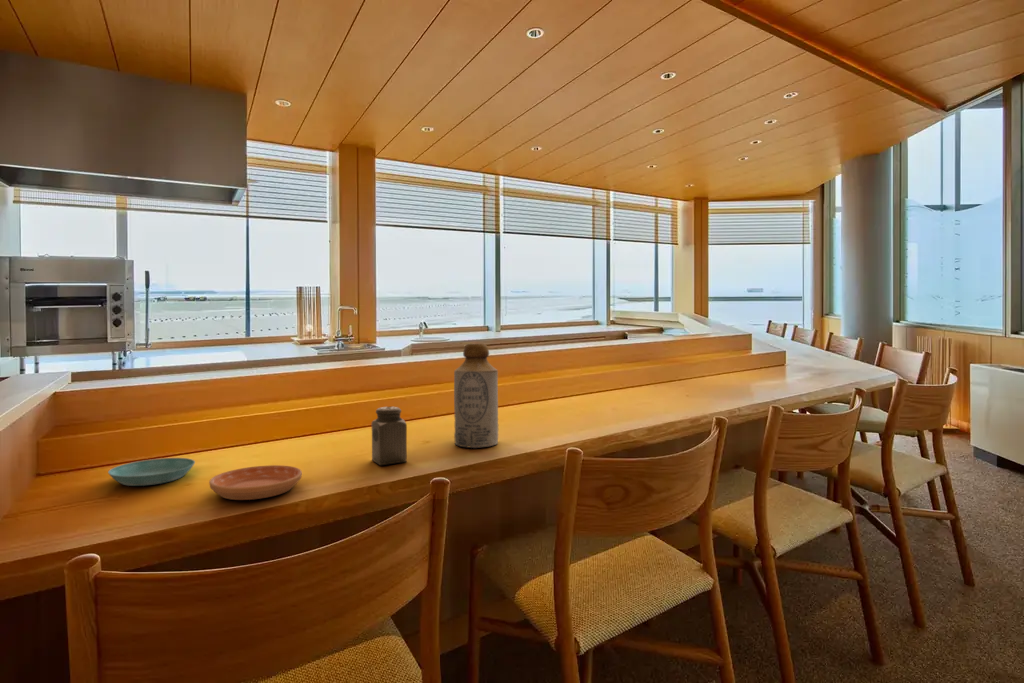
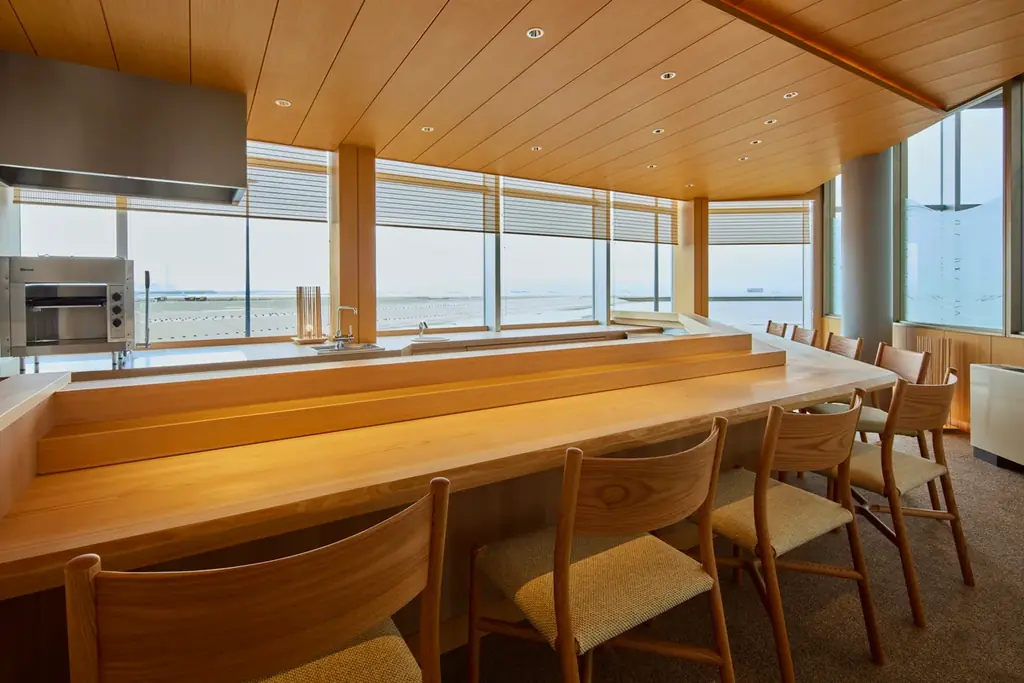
- salt shaker [371,406,408,466]
- saucer [107,457,196,487]
- bottle [453,342,499,449]
- saucer [208,464,303,501]
